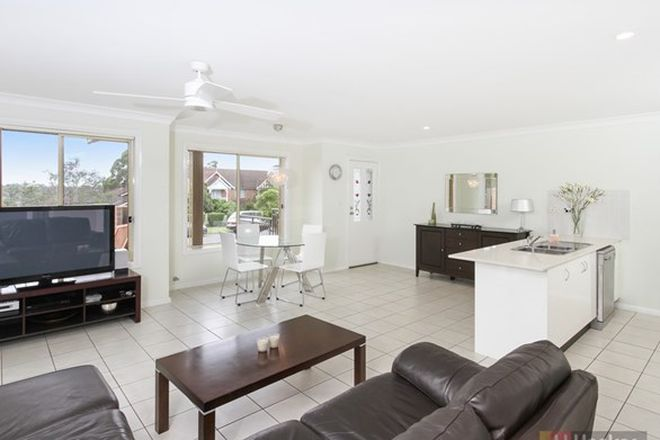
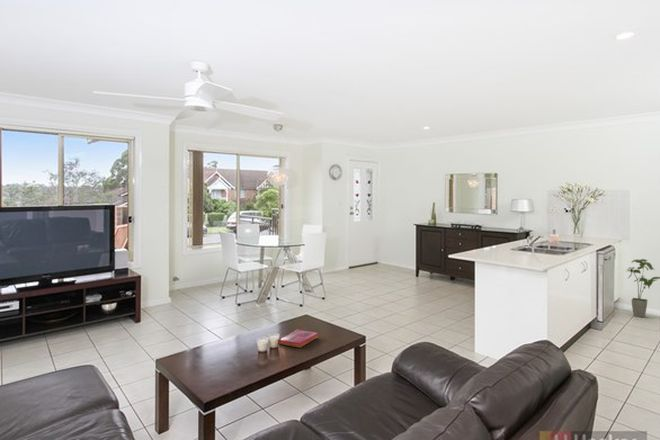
+ hardback book [277,329,319,349]
+ house plant [625,258,660,318]
